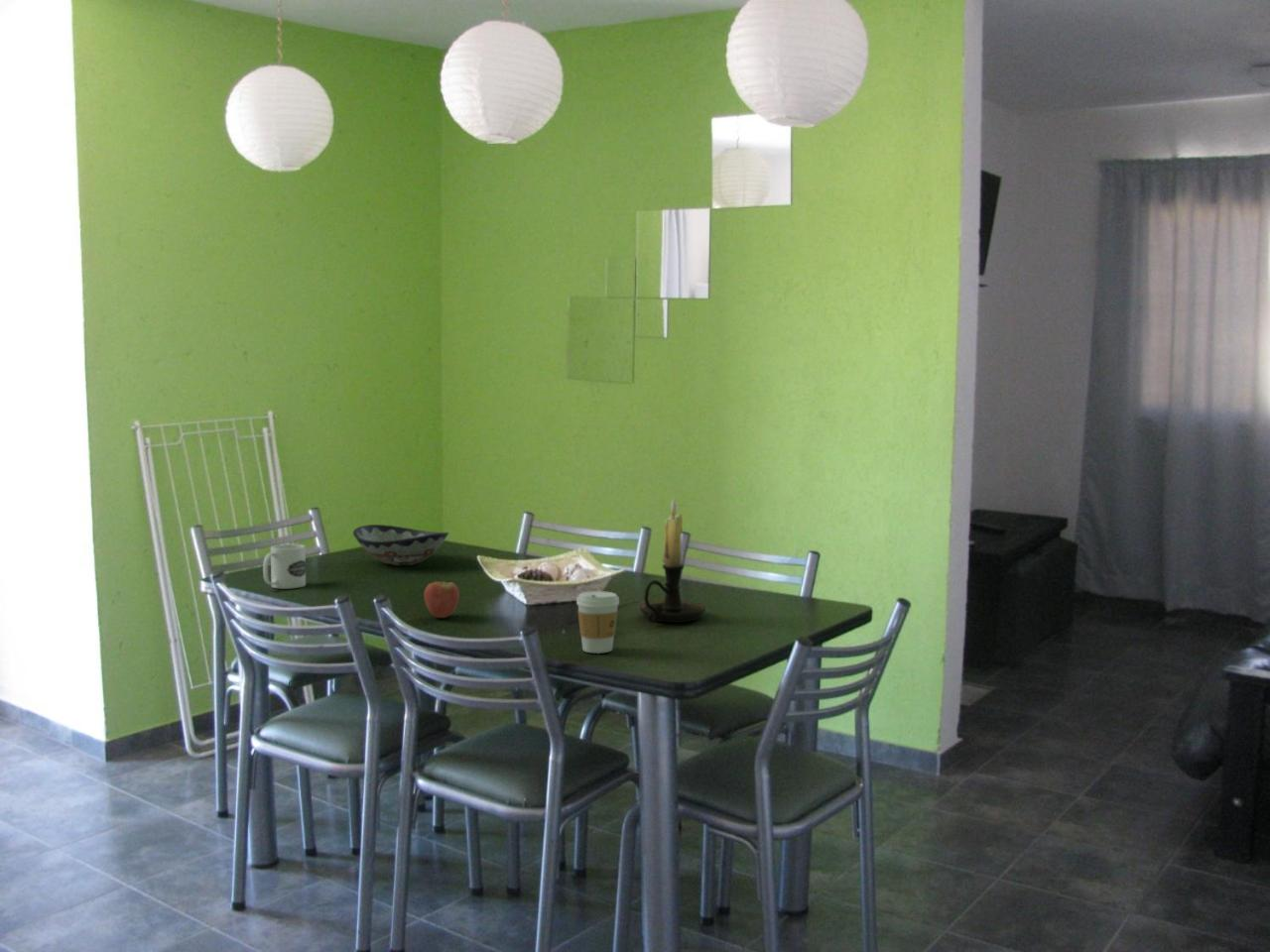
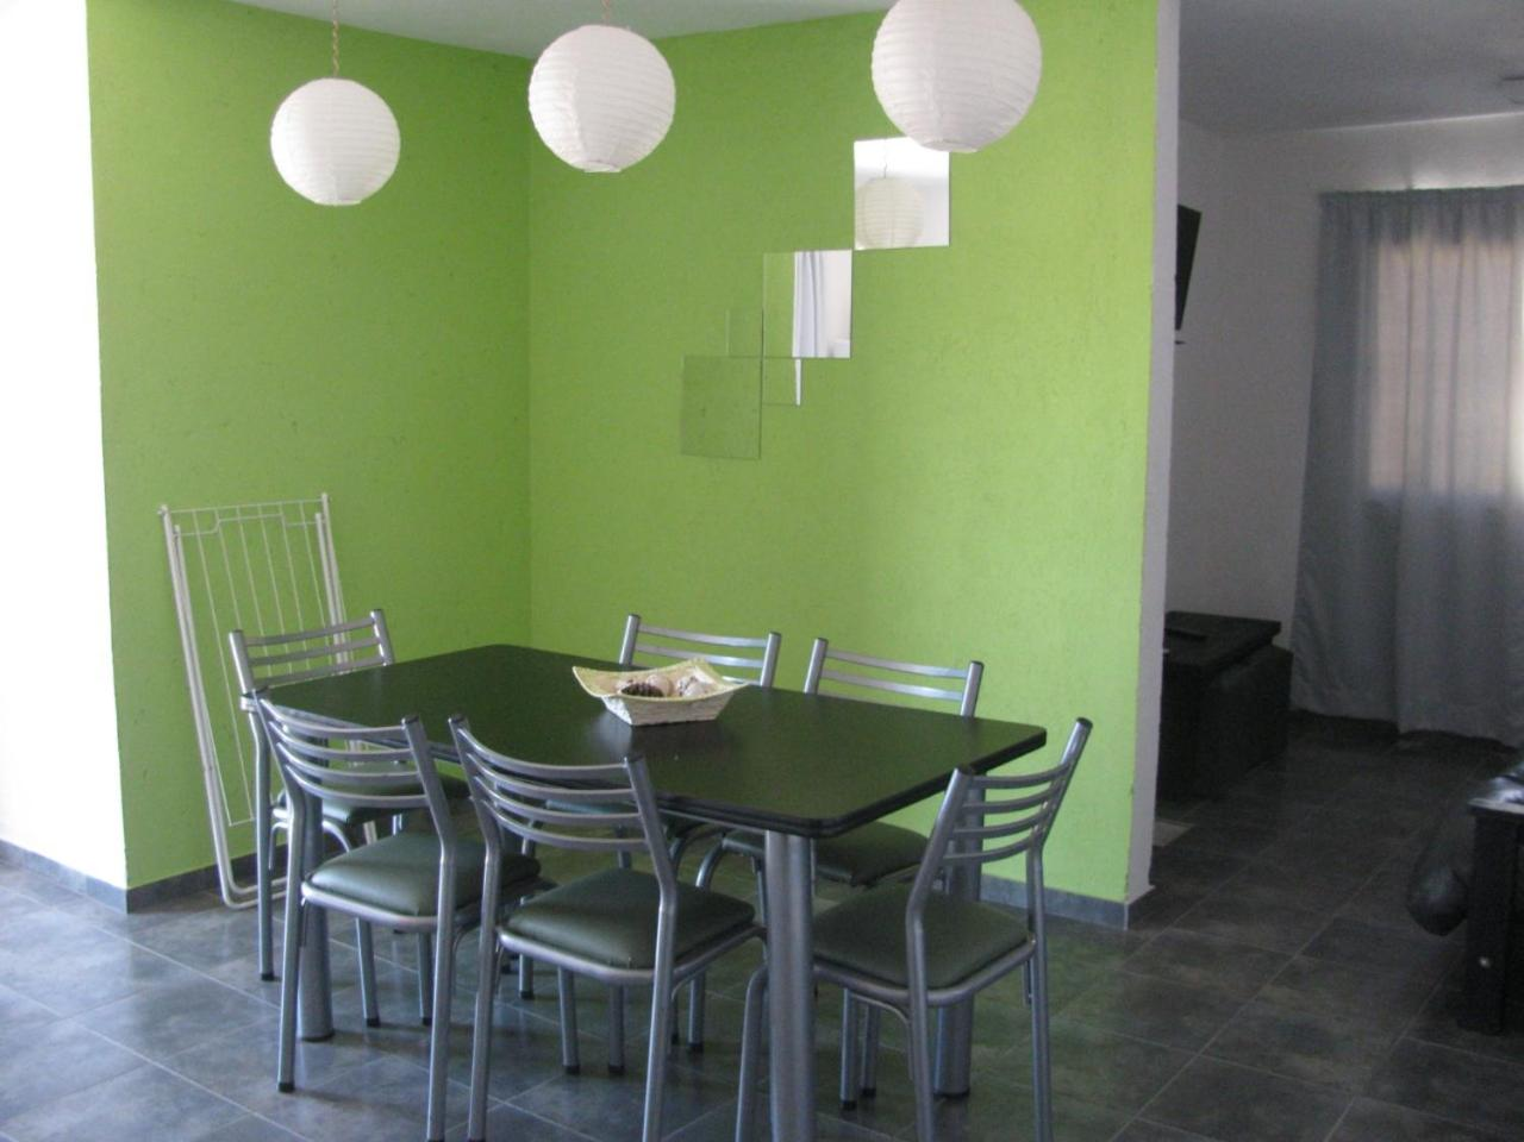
- mug [262,543,307,590]
- decorative bowl [352,524,449,566]
- candle holder [639,496,706,624]
- coffee cup [575,590,620,654]
- fruit [423,573,460,619]
